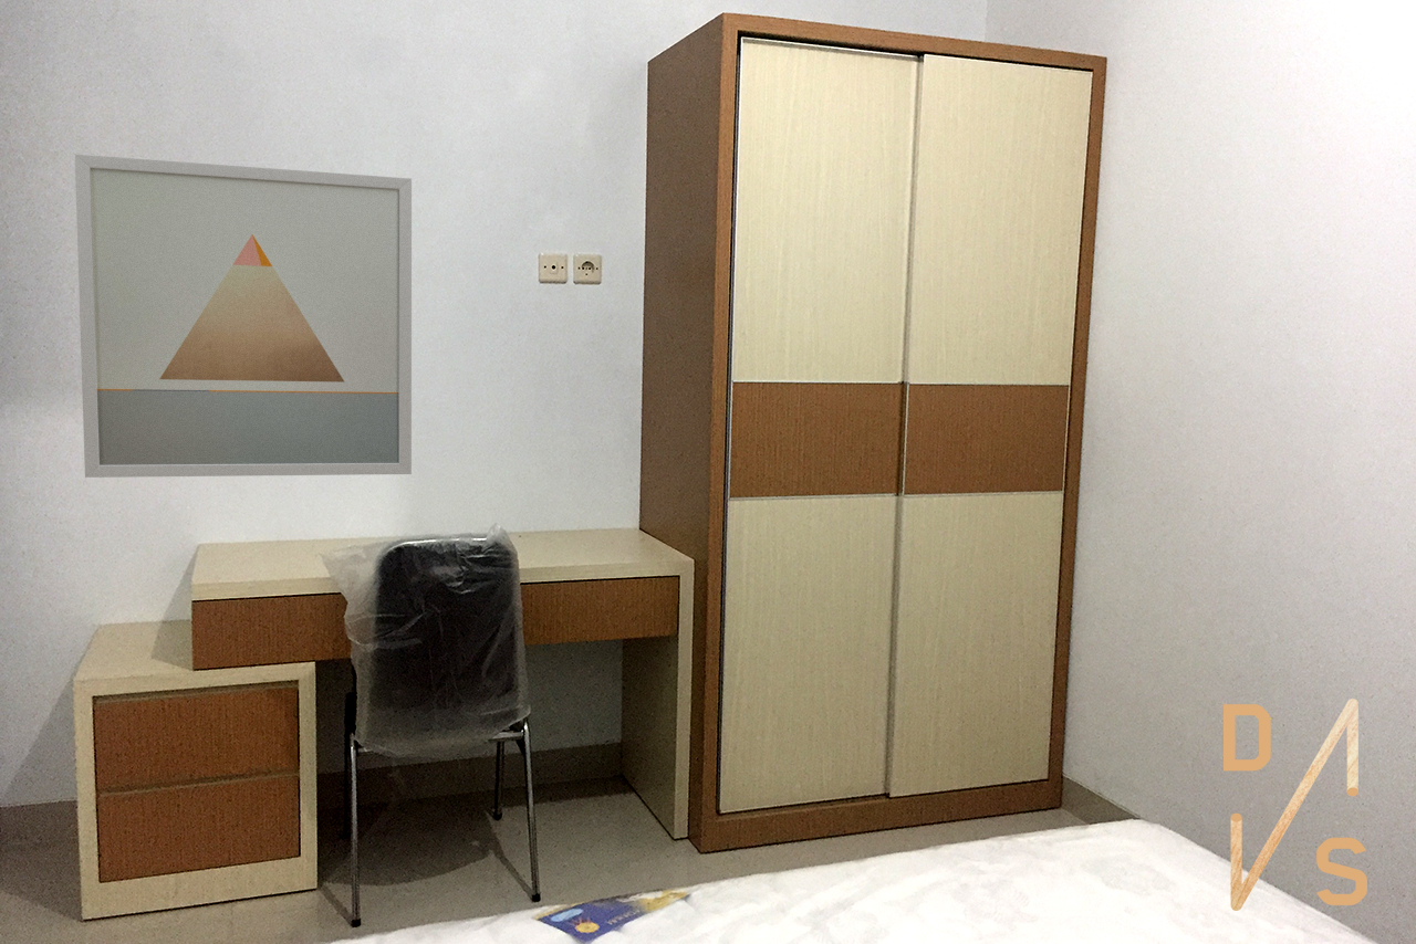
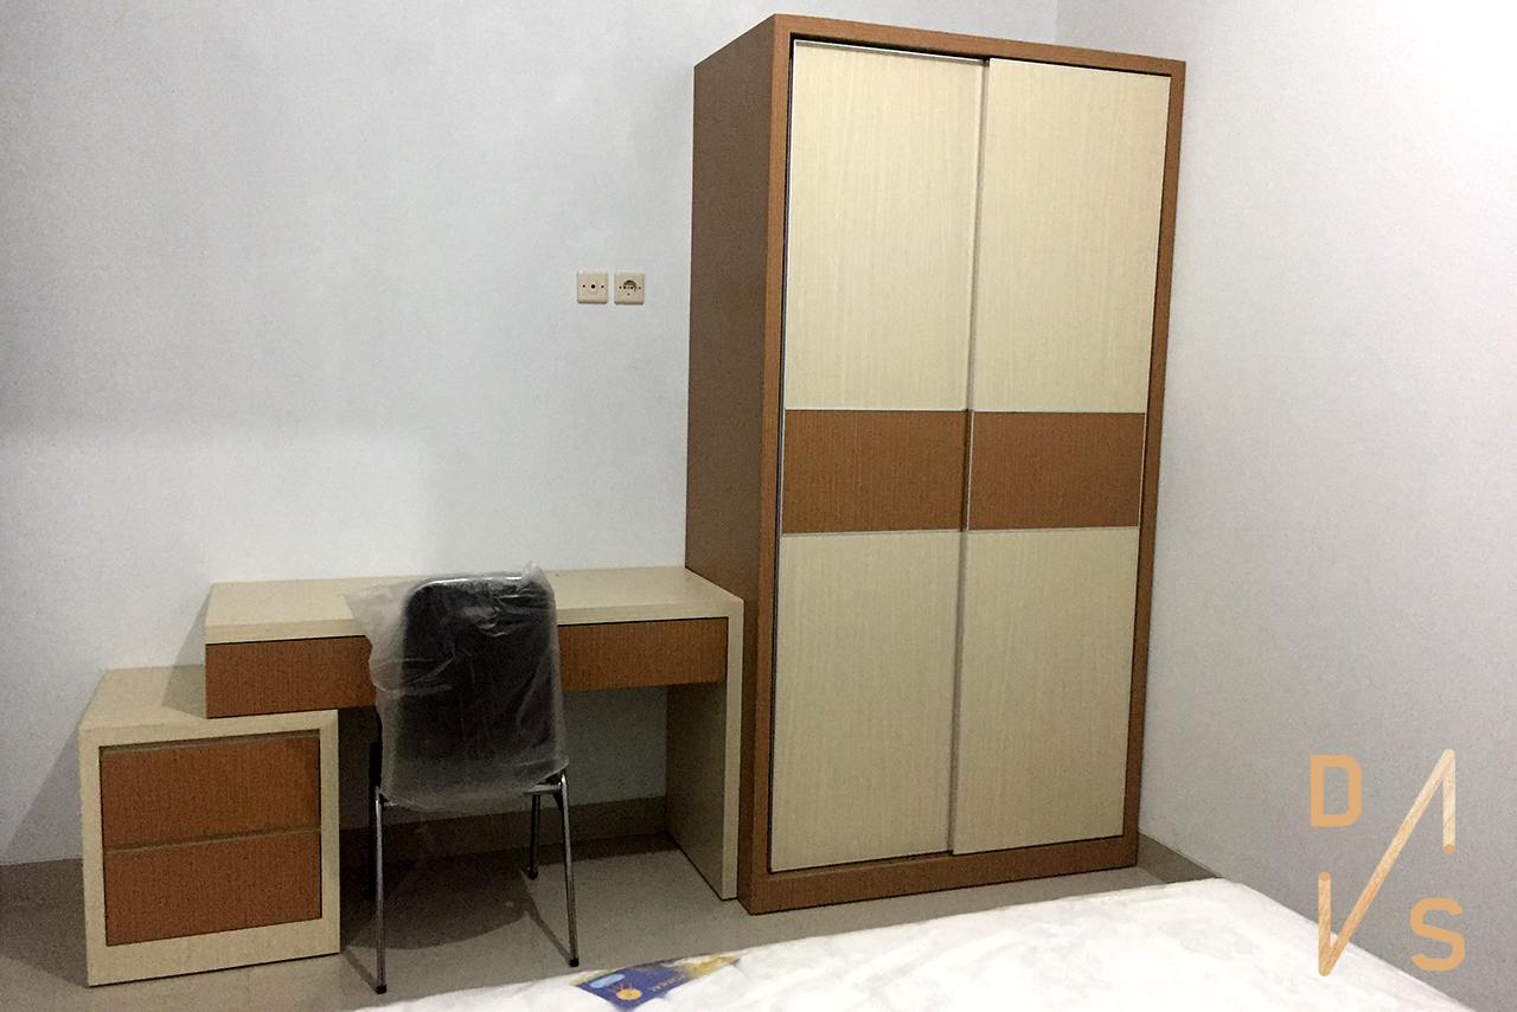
- wall art [74,153,413,479]
